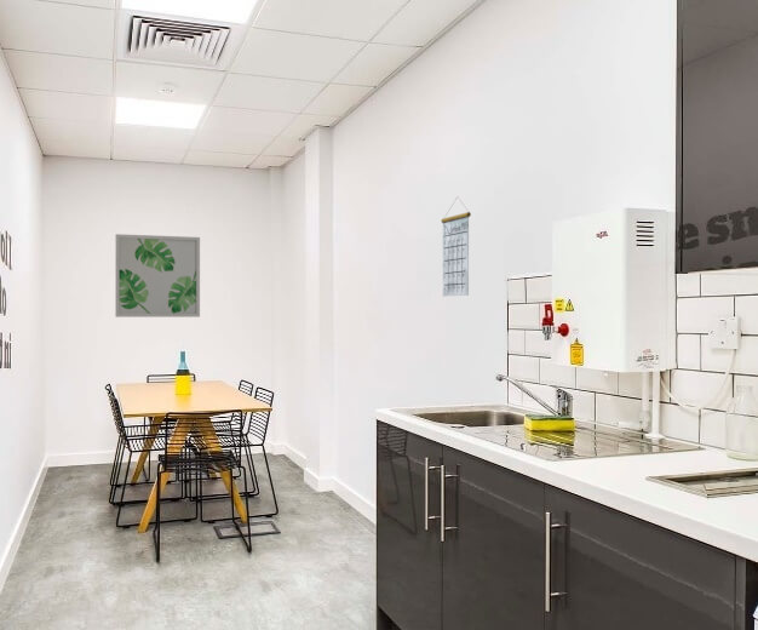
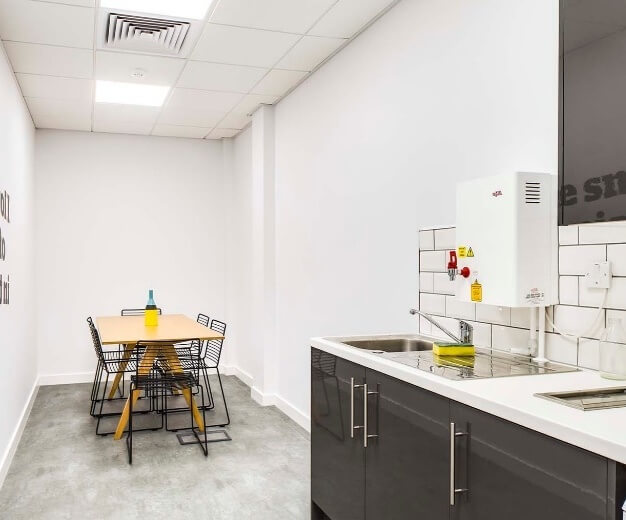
- wall art [114,233,201,319]
- calendar [440,197,472,298]
